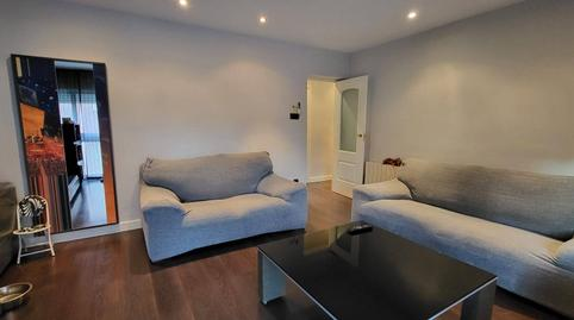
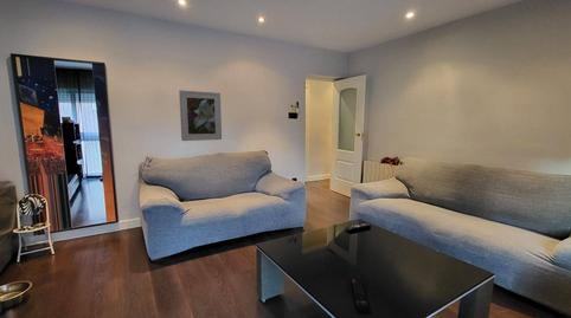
+ remote control [349,278,371,316]
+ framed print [178,90,223,142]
